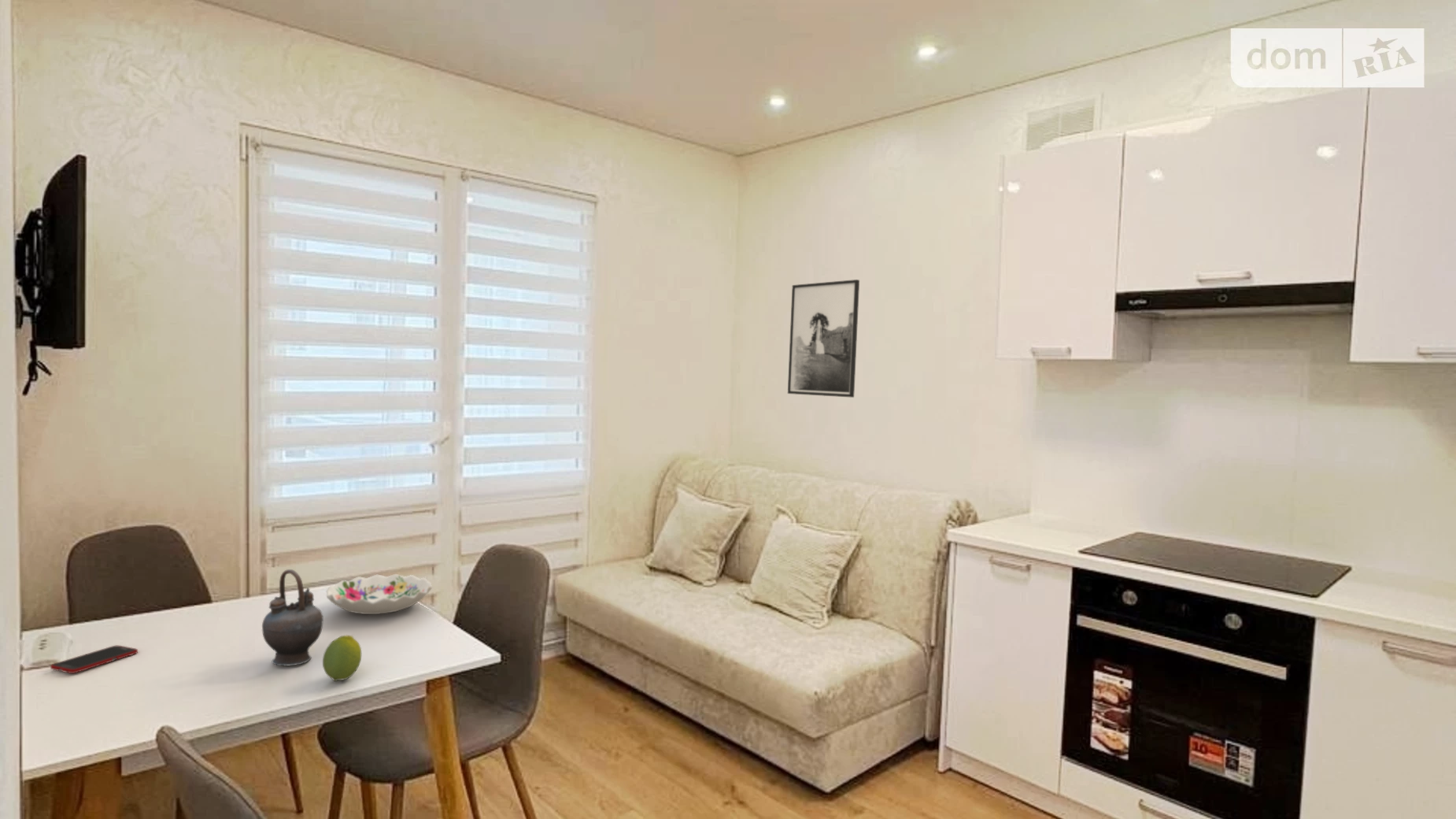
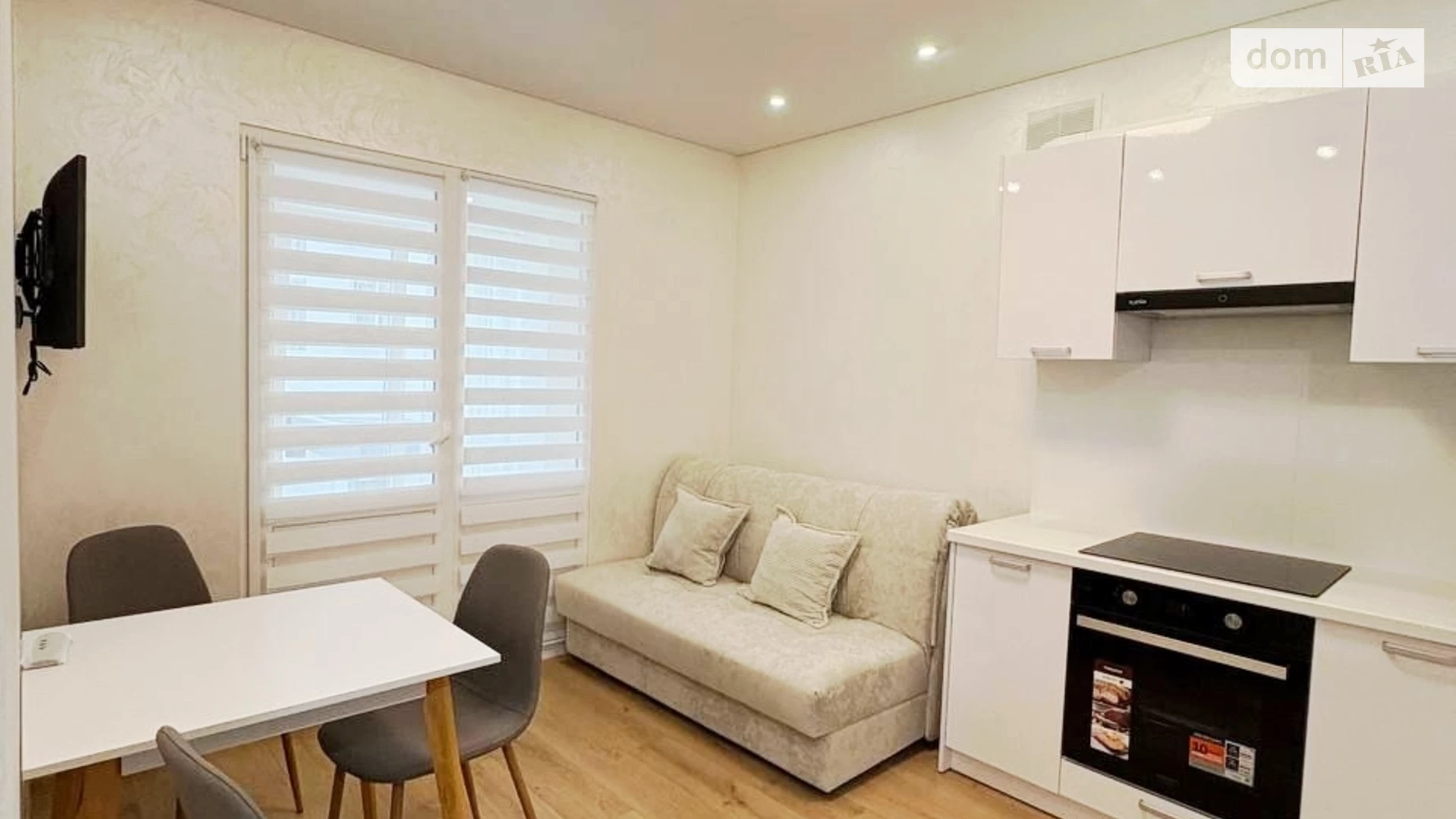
- teapot [261,569,324,666]
- decorative bowl [326,573,433,615]
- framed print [787,279,860,398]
- cell phone [50,645,139,674]
- fruit [322,635,362,682]
